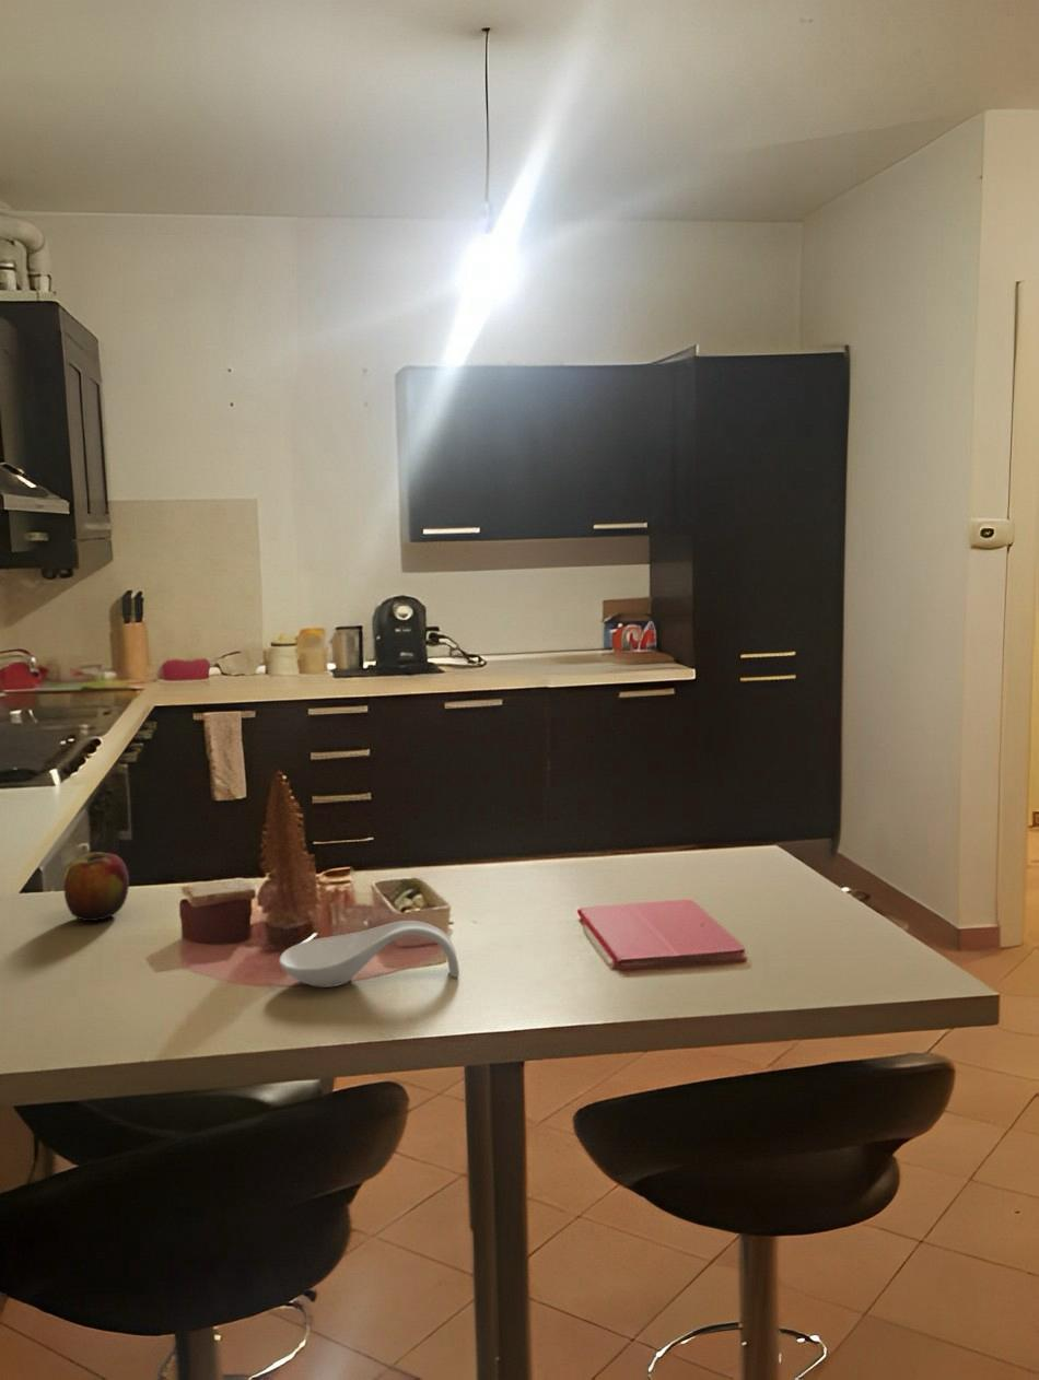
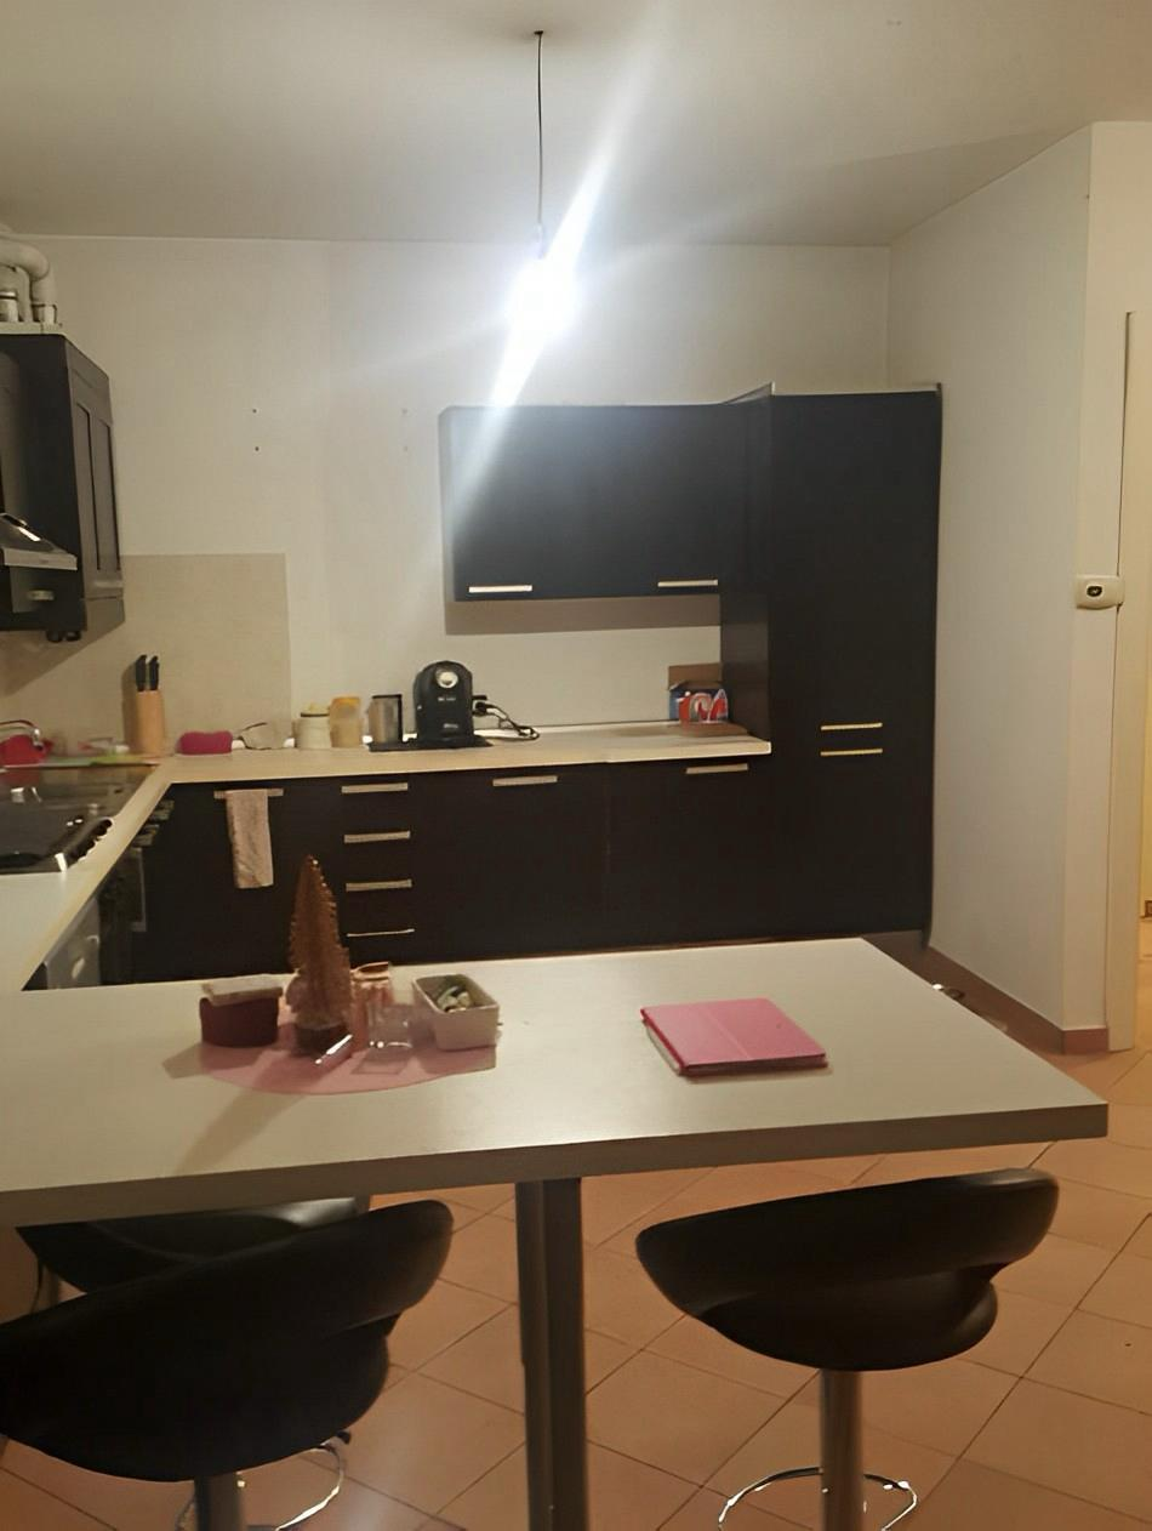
- apple [62,851,130,922]
- spoon rest [278,920,460,989]
